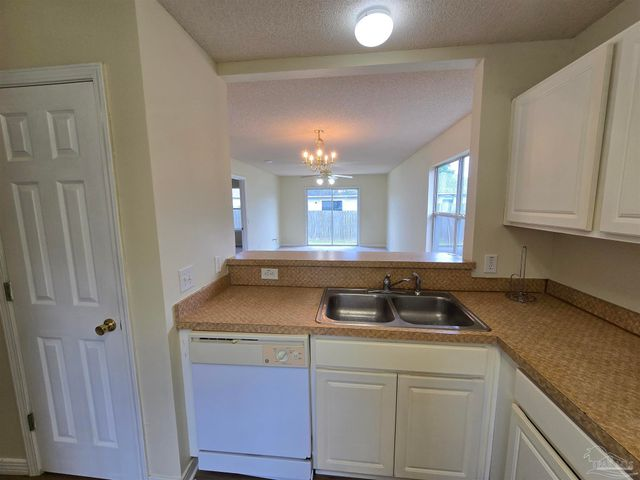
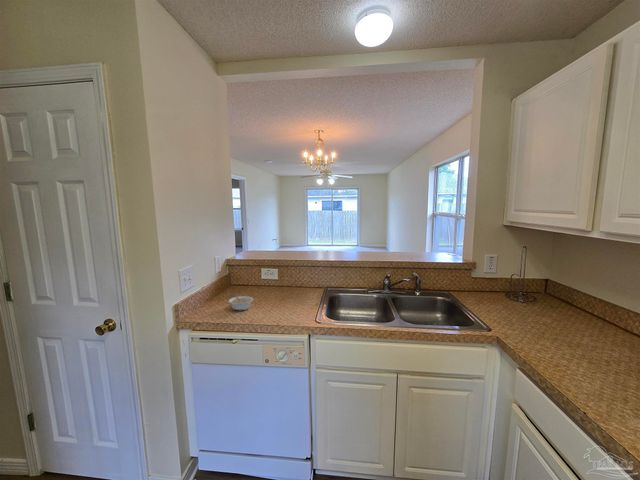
+ legume [228,293,254,312]
